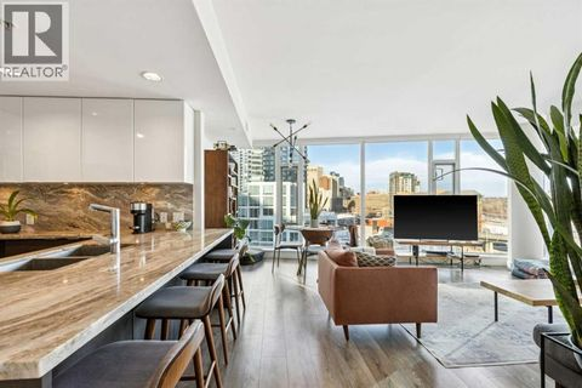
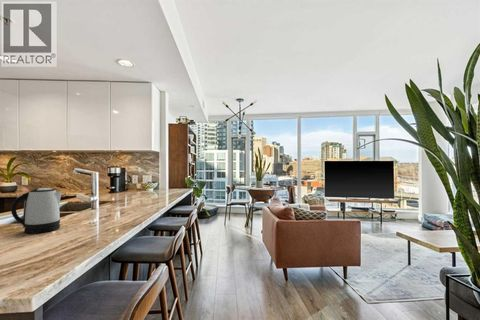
+ kettle [10,187,62,234]
